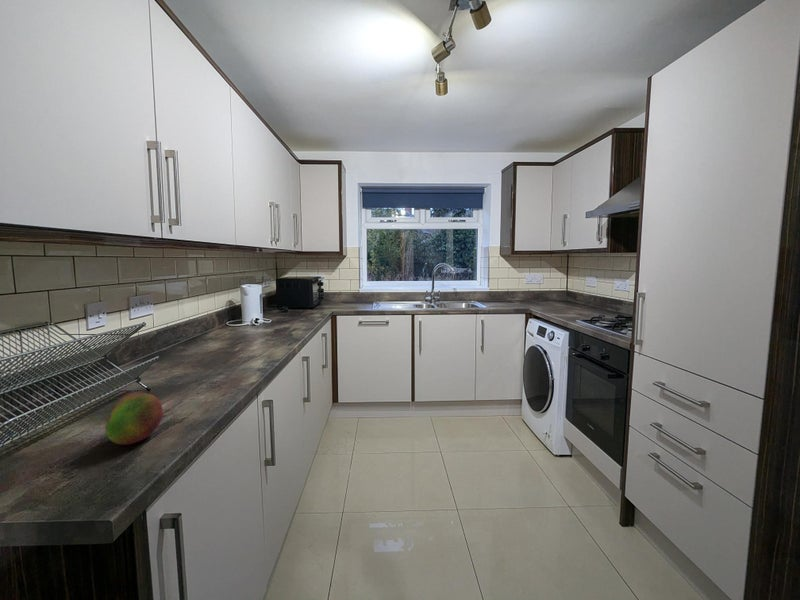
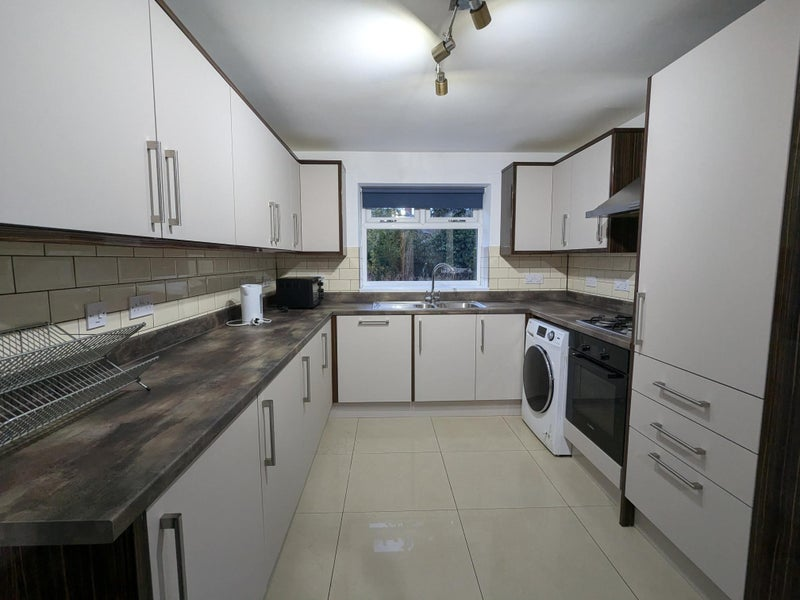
- fruit [104,392,164,446]
